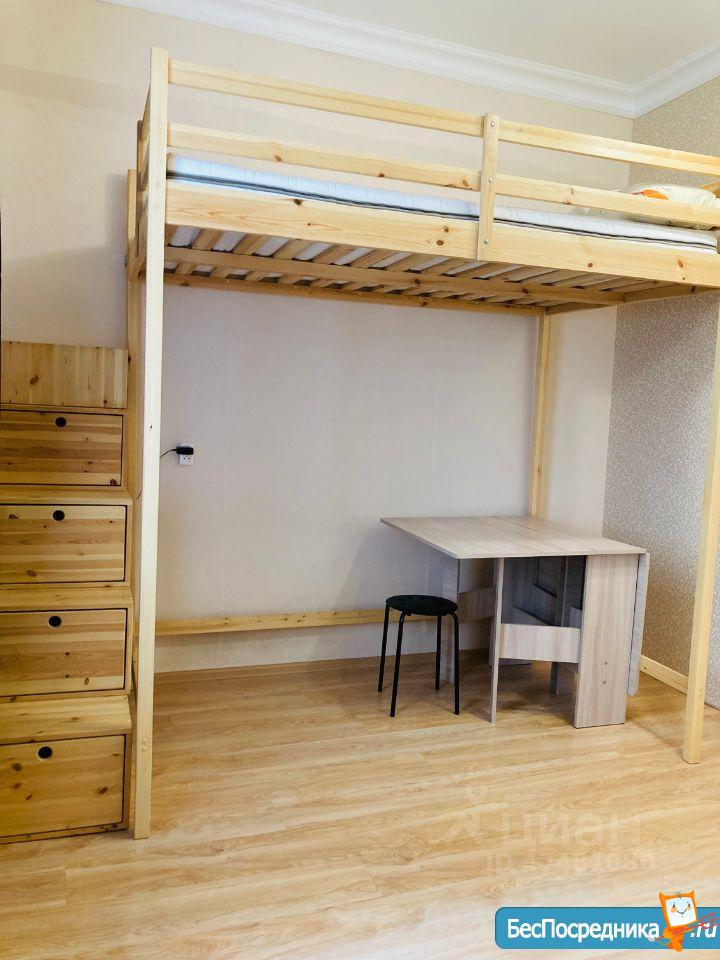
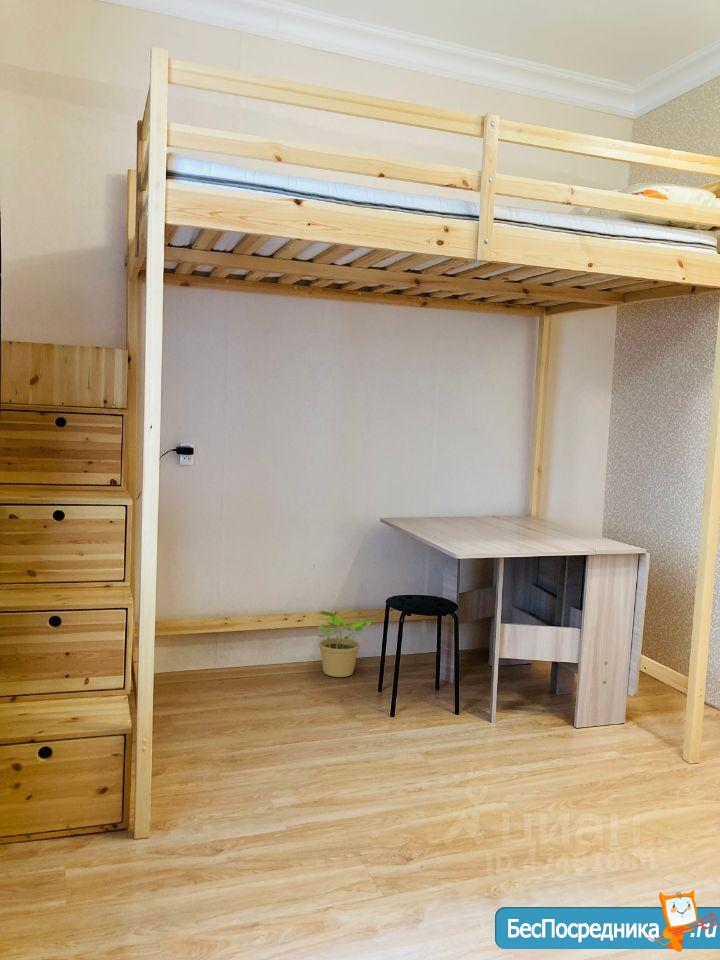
+ potted plant [312,609,372,678]
